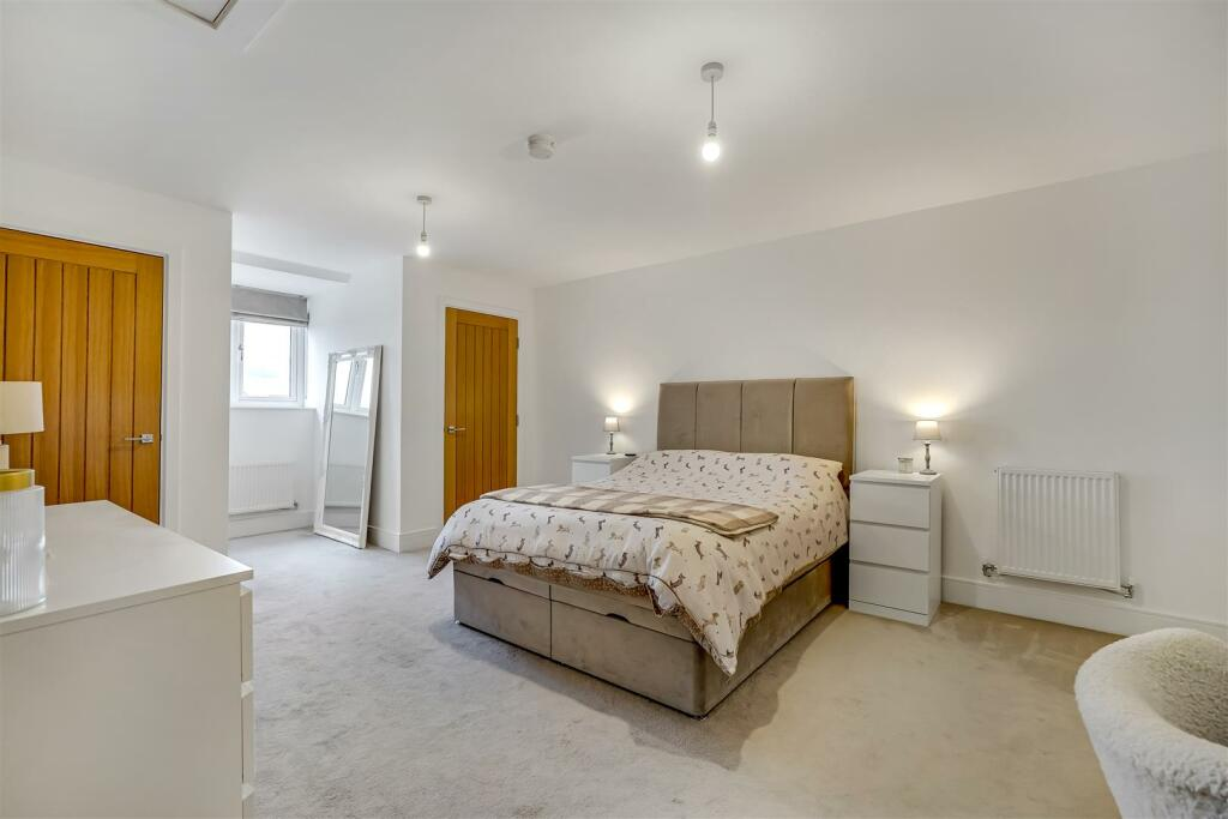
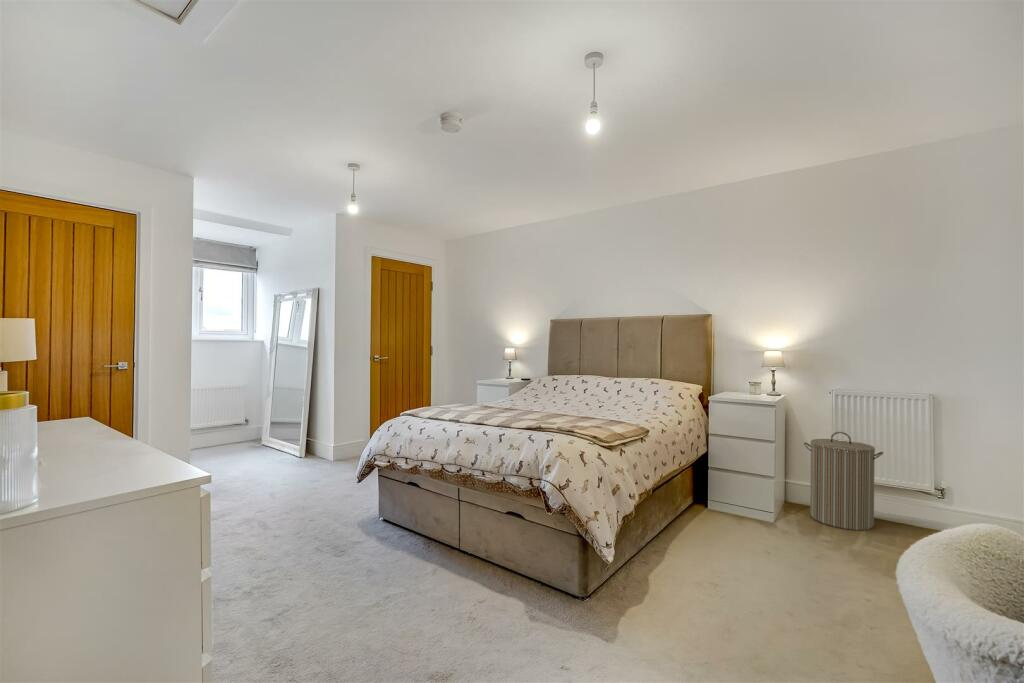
+ laundry hamper [803,431,884,531]
